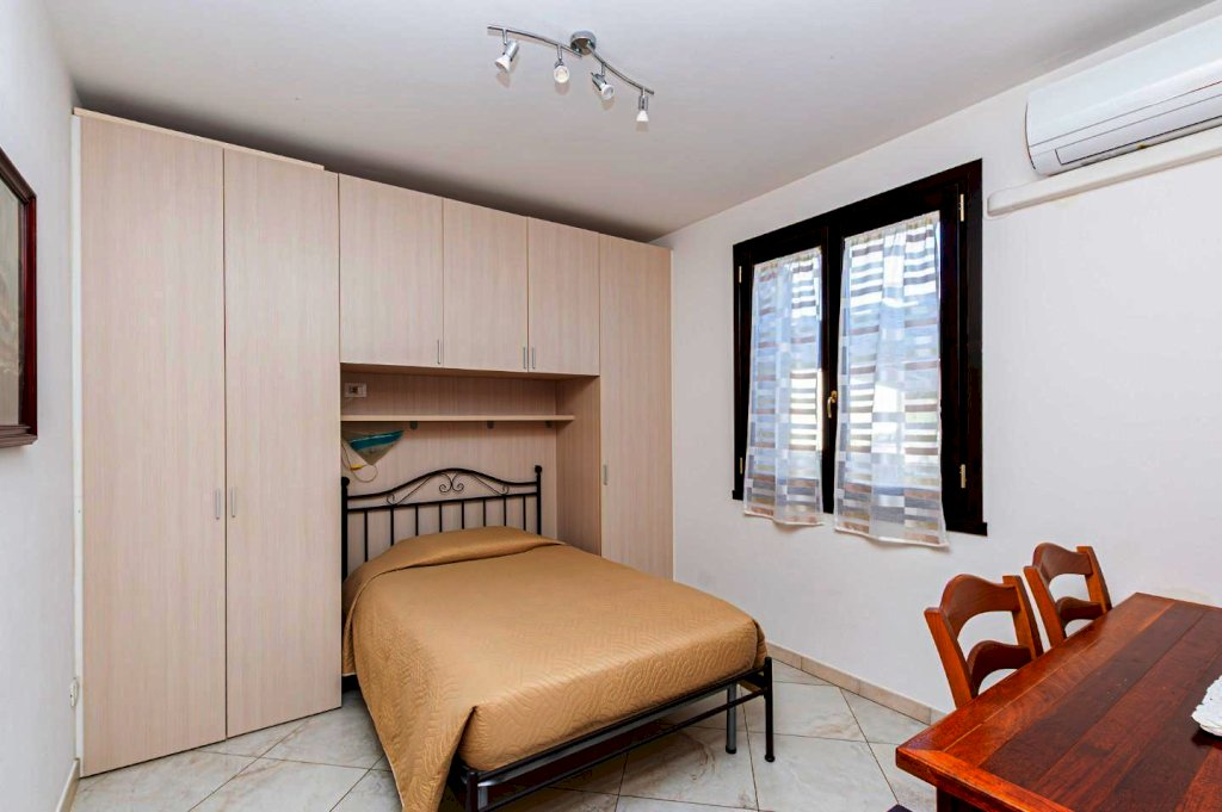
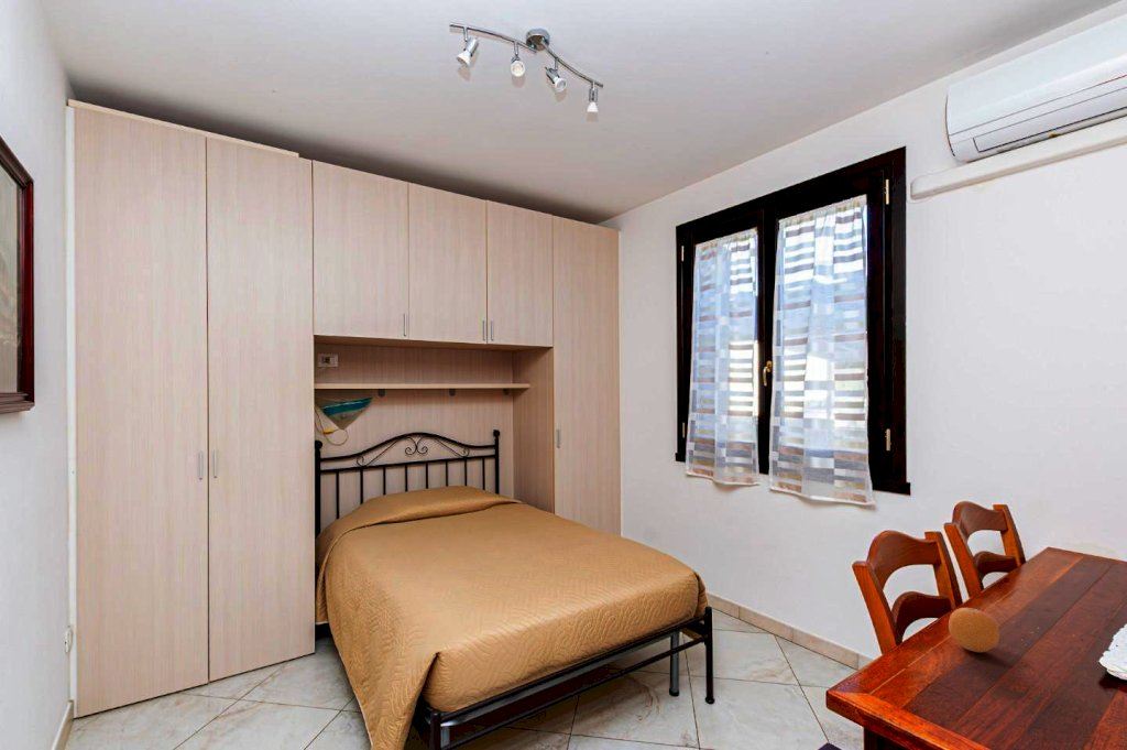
+ fruit [948,607,1000,653]
